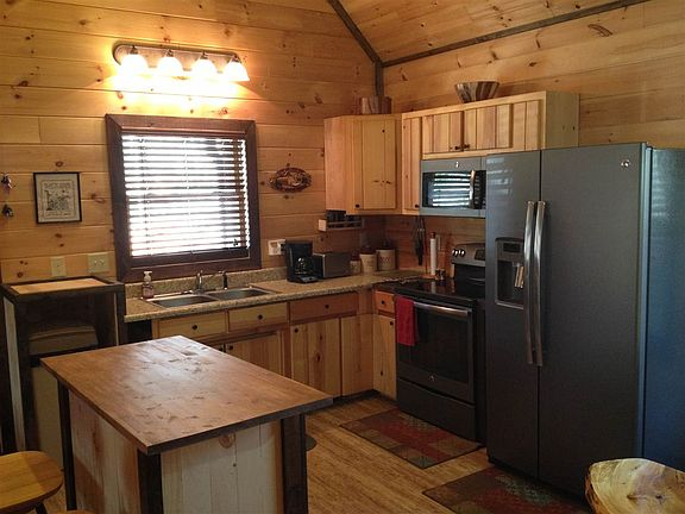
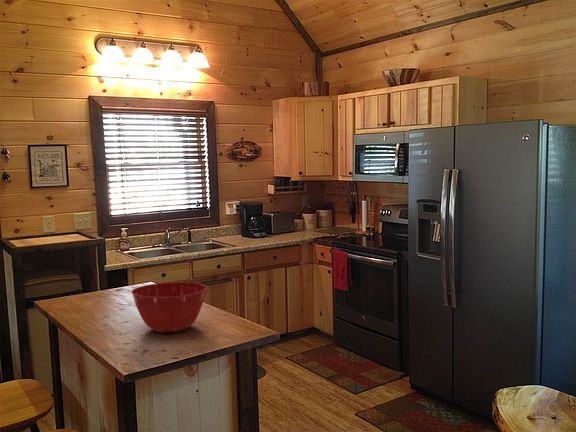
+ mixing bowl [130,281,208,333]
